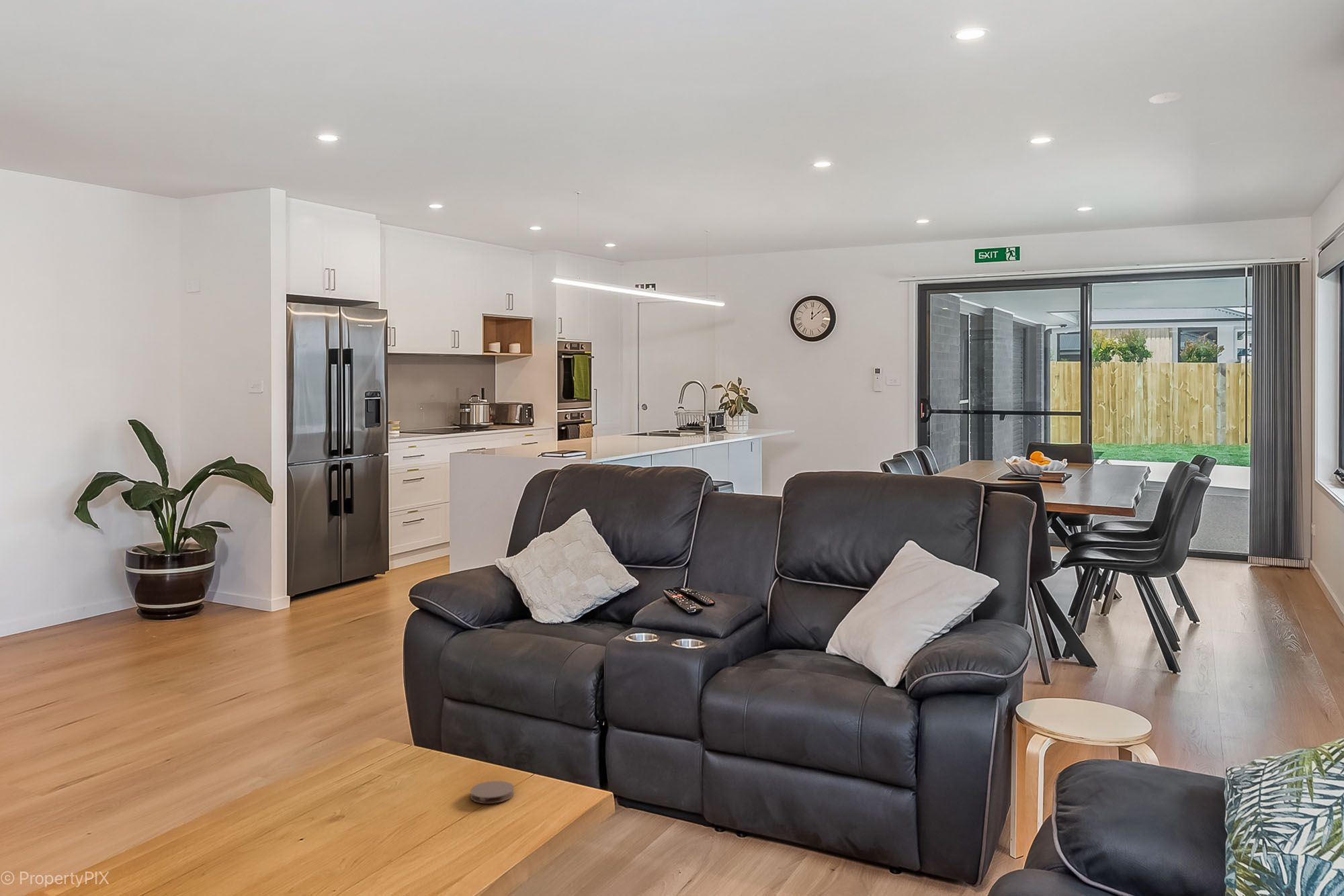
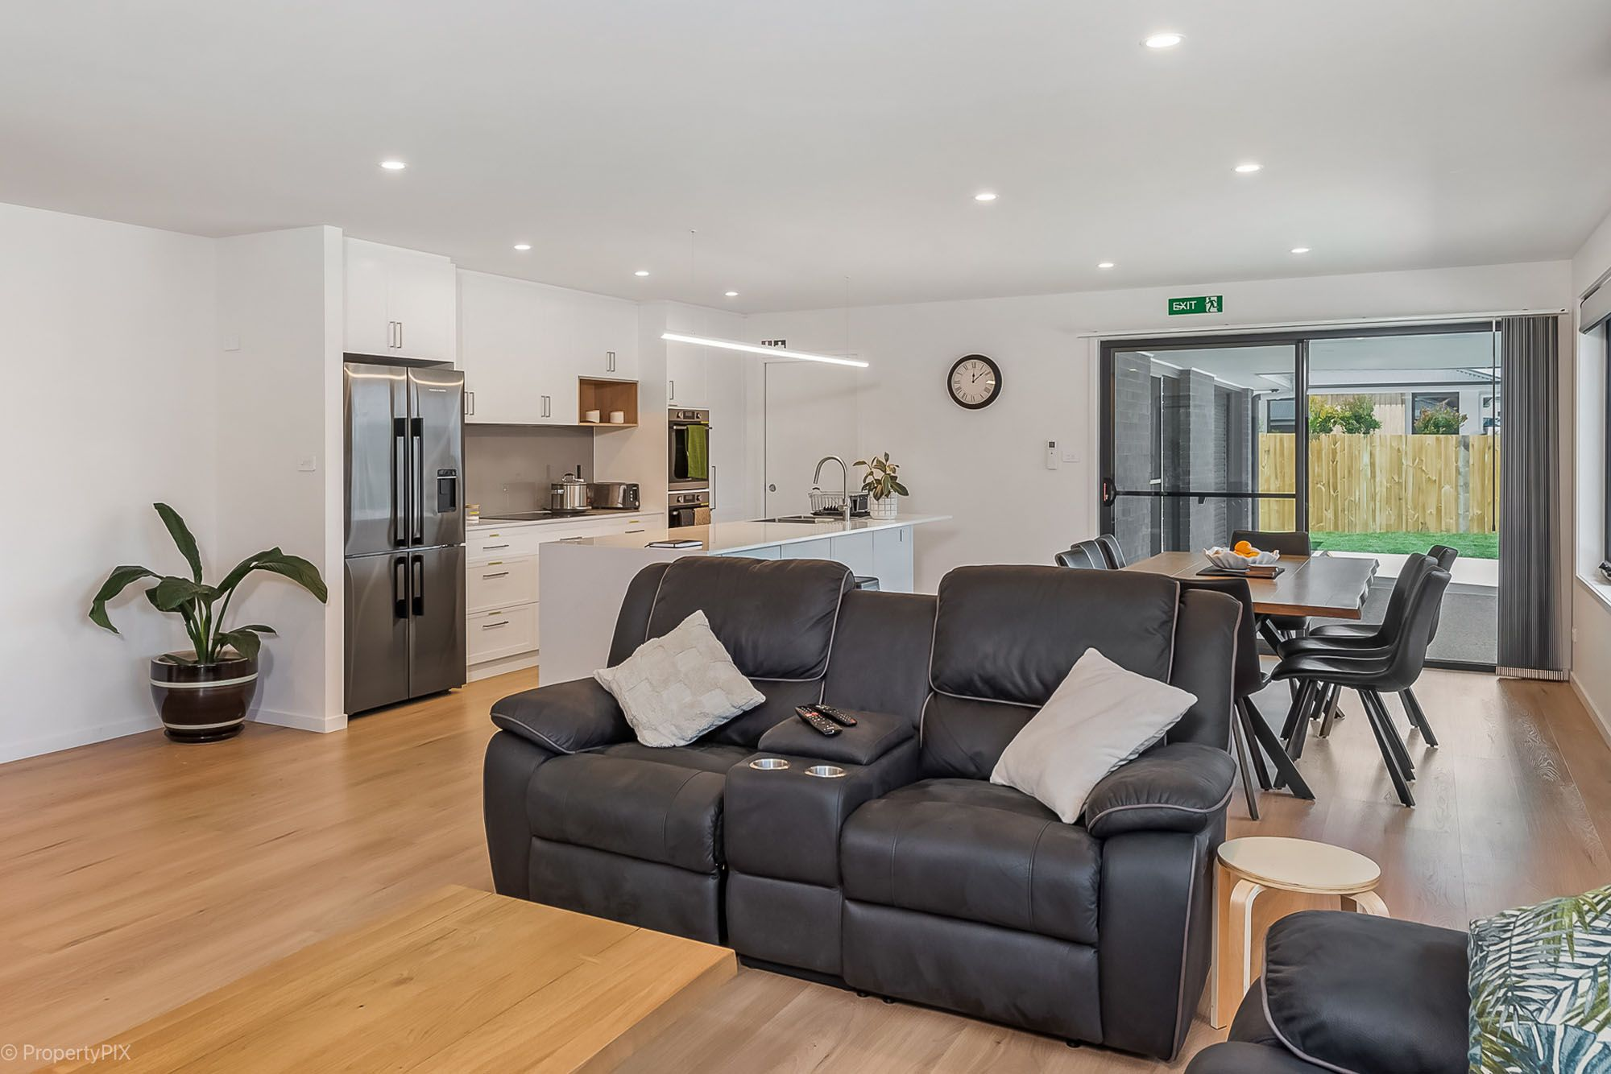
- coaster [470,780,515,804]
- smoke detector [1148,91,1183,104]
